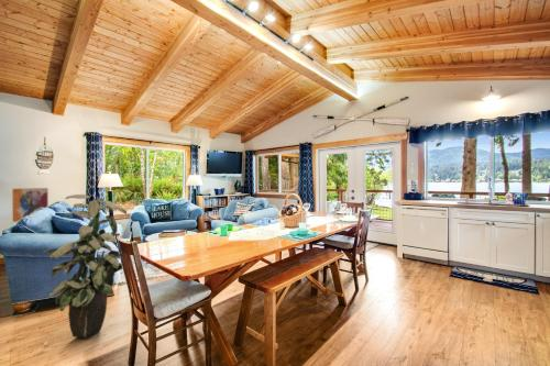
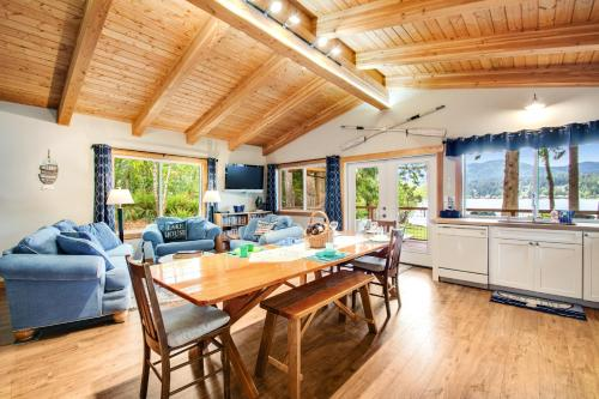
- indoor plant [42,193,128,339]
- wall art [11,187,50,223]
